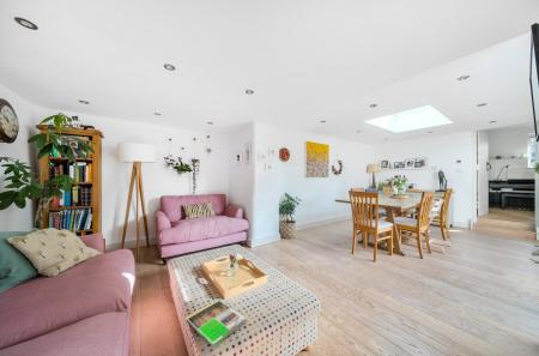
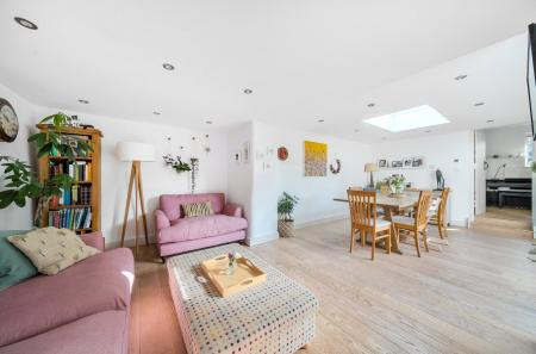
- magazine [184,298,248,348]
